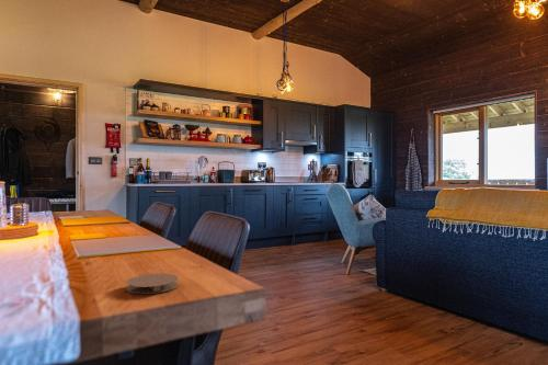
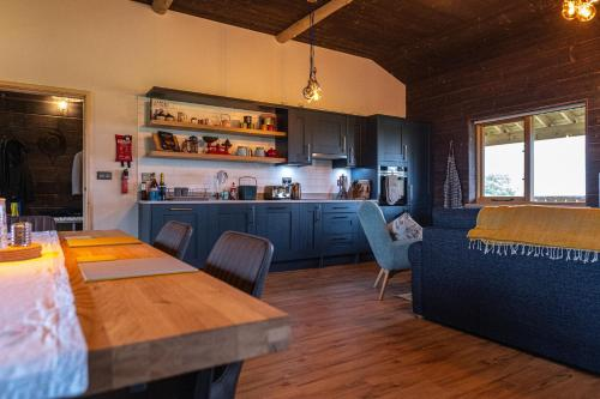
- coaster [125,272,179,295]
